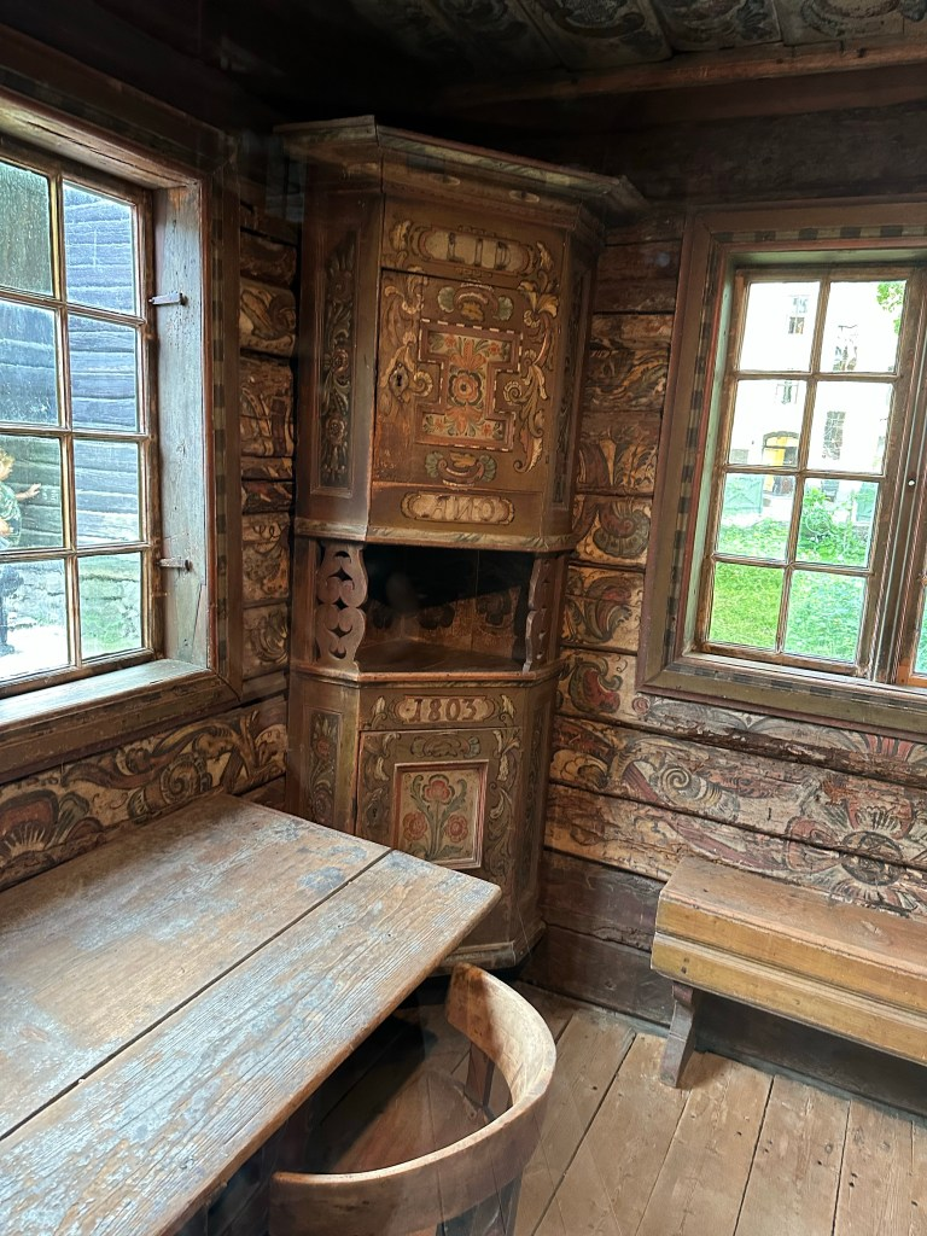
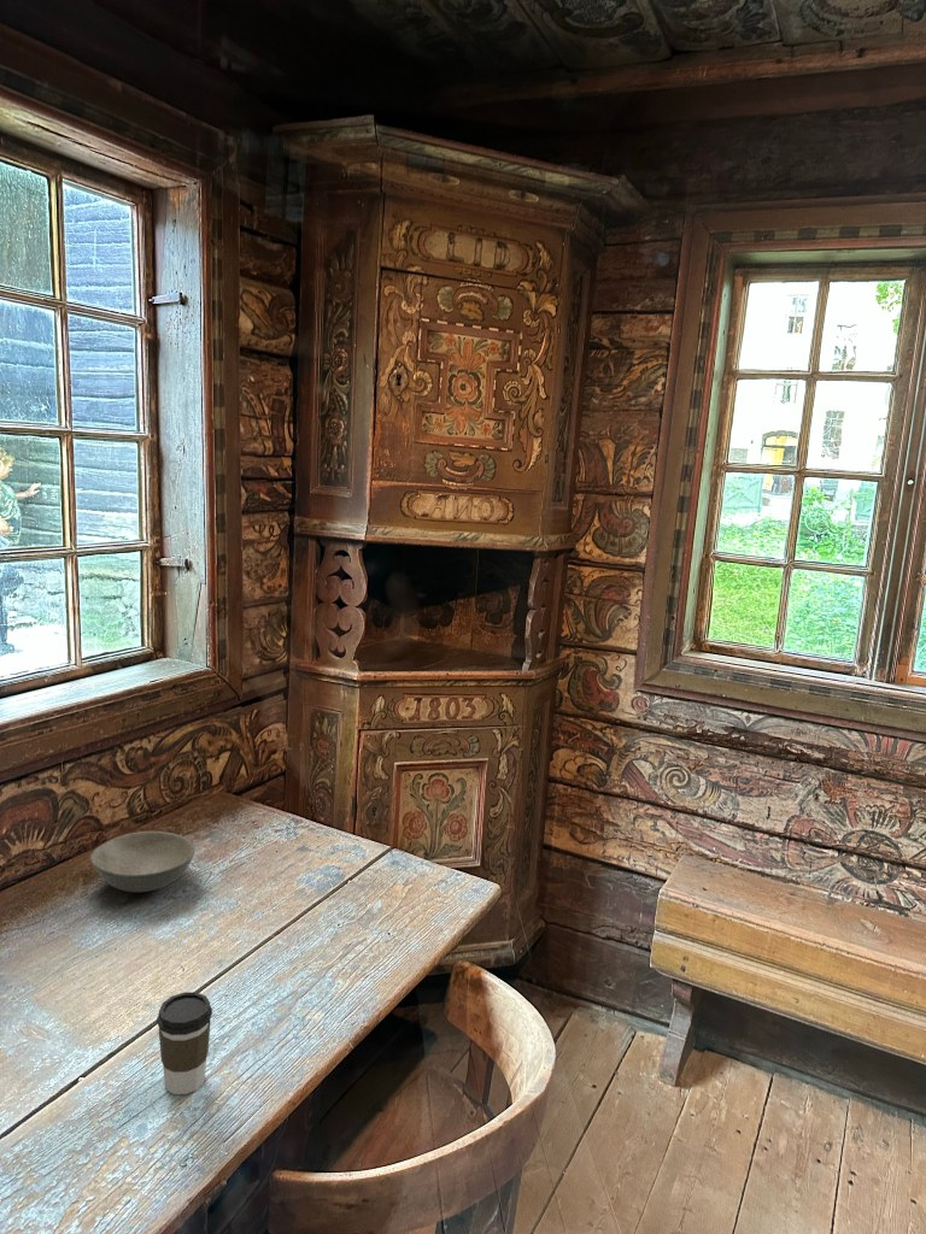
+ soup bowl [89,830,197,893]
+ coffee cup [156,991,213,1095]
